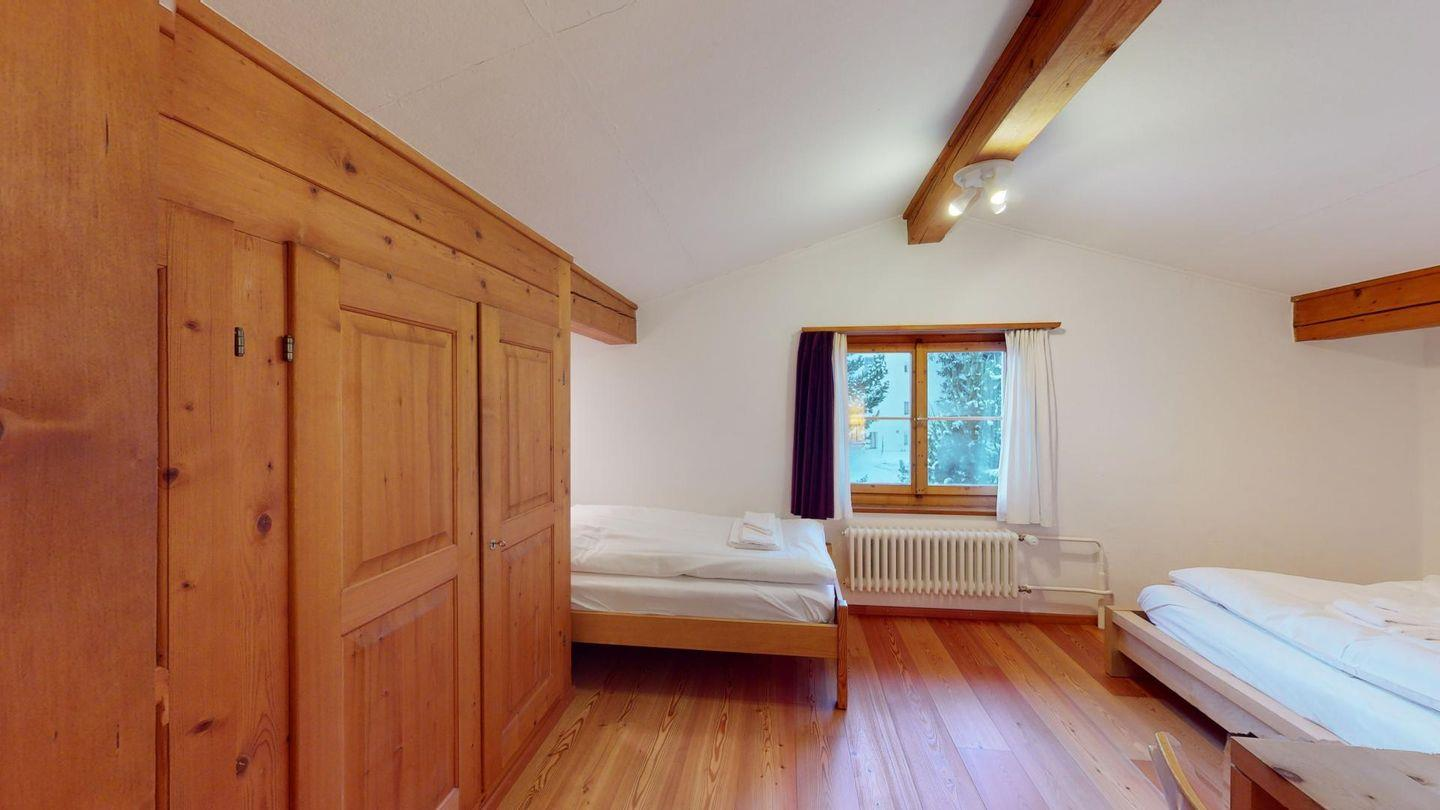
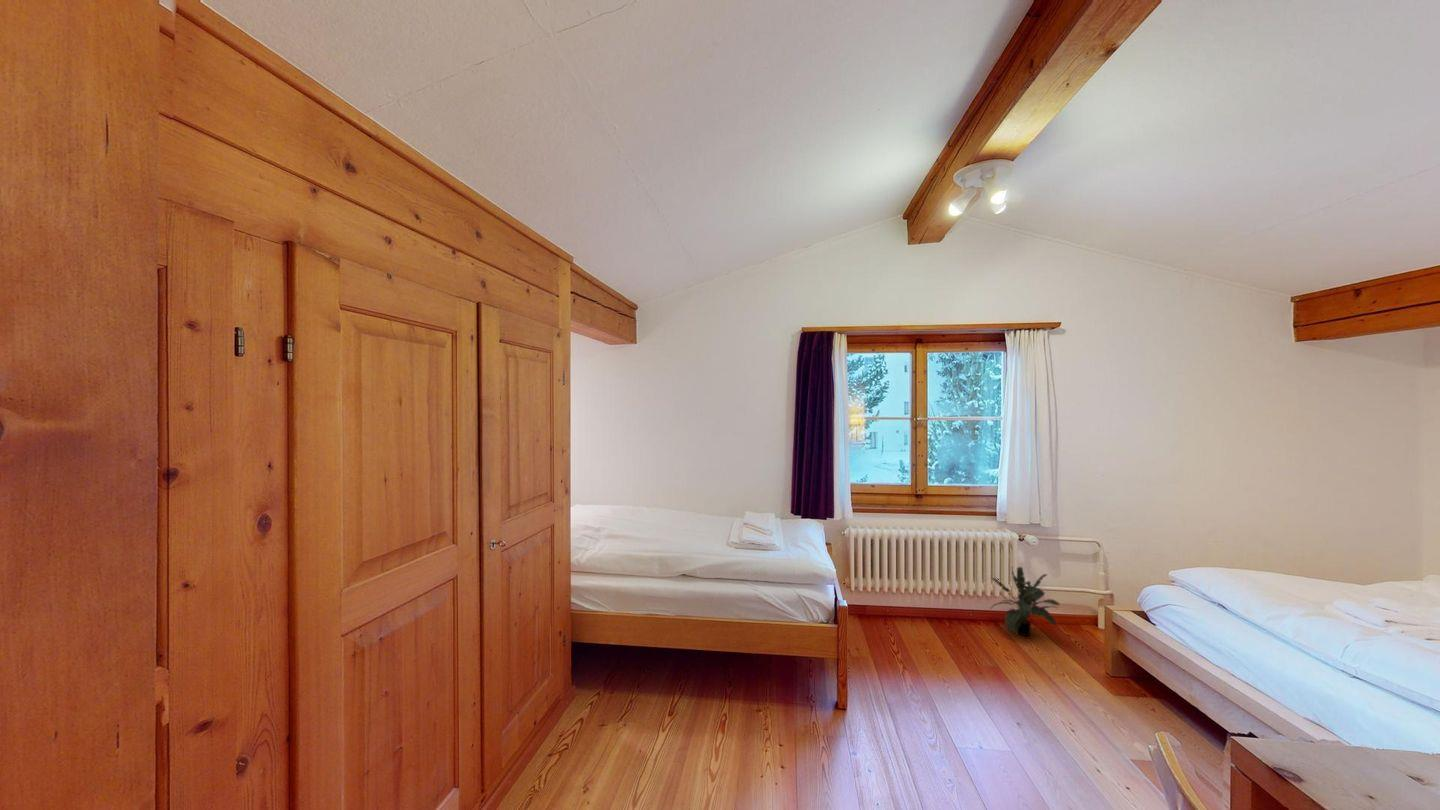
+ potted plant [989,566,1061,637]
